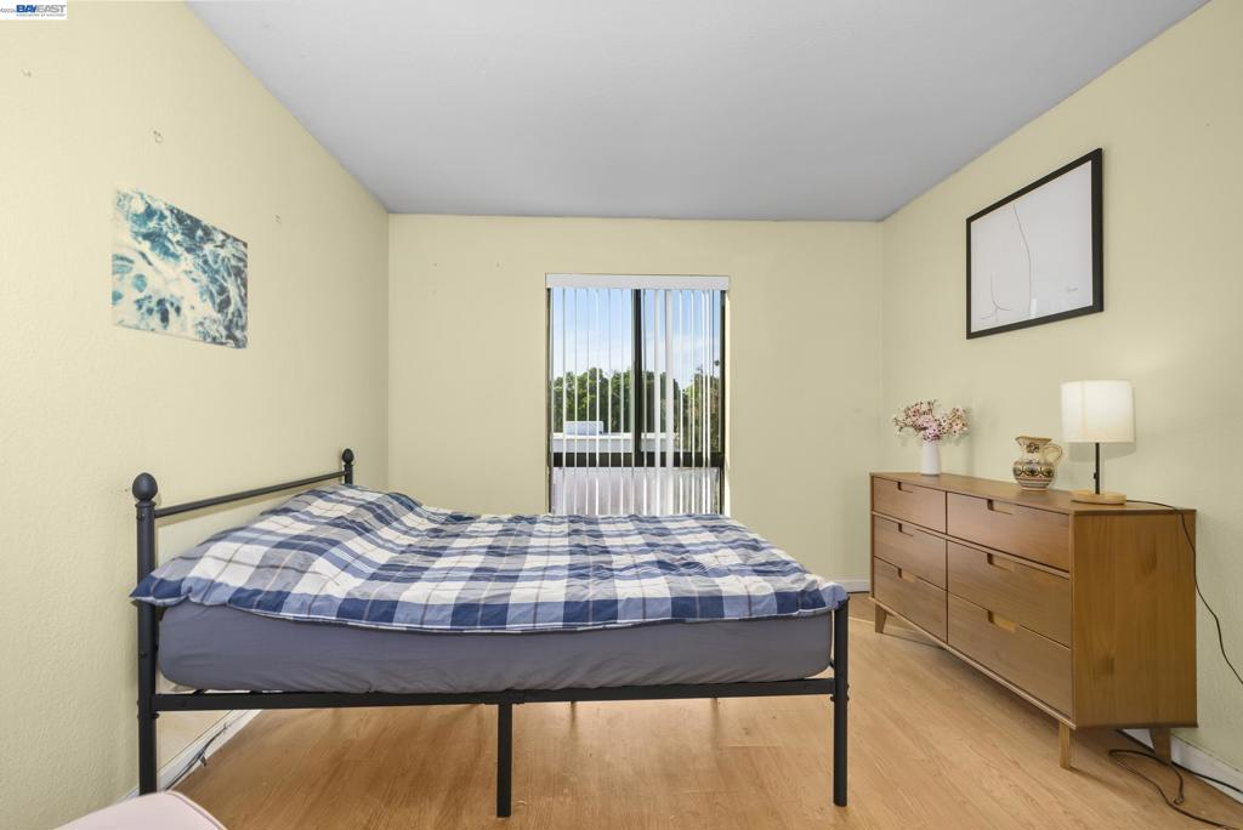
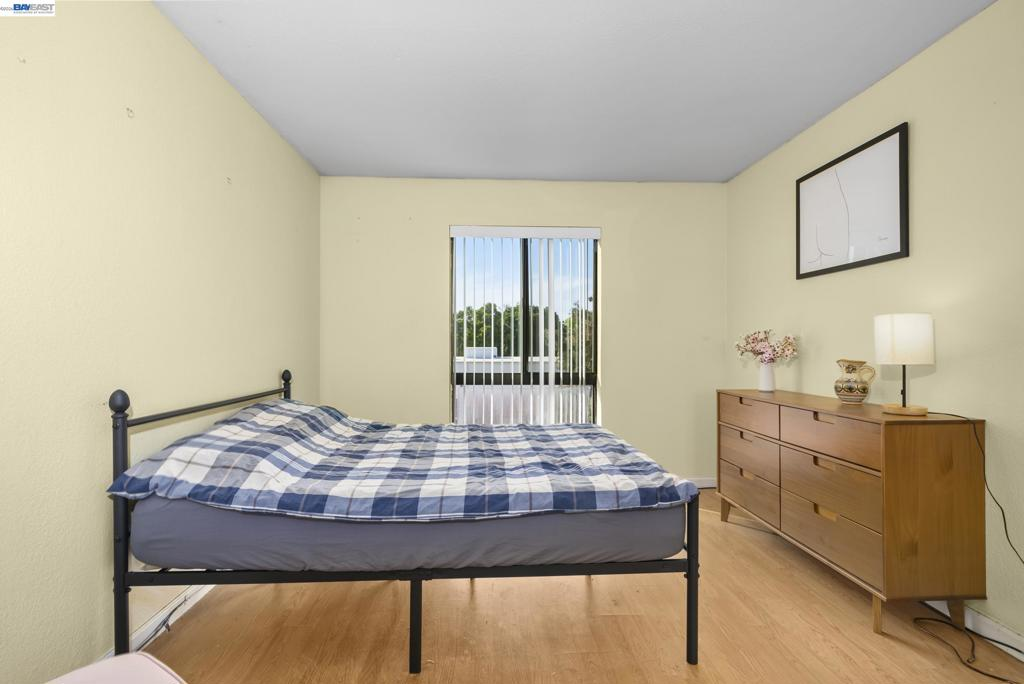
- wall art [110,181,249,351]
